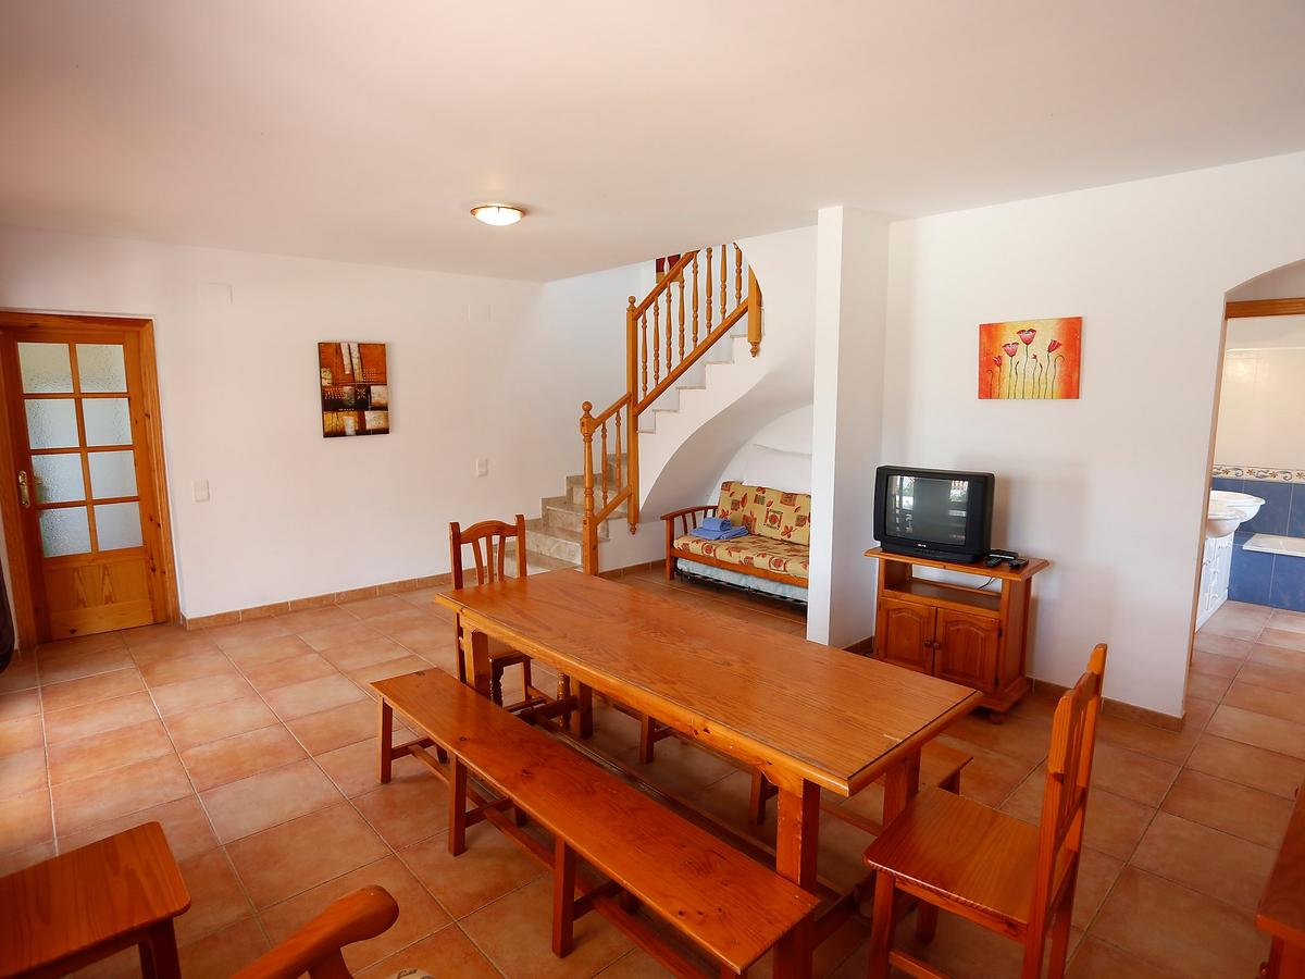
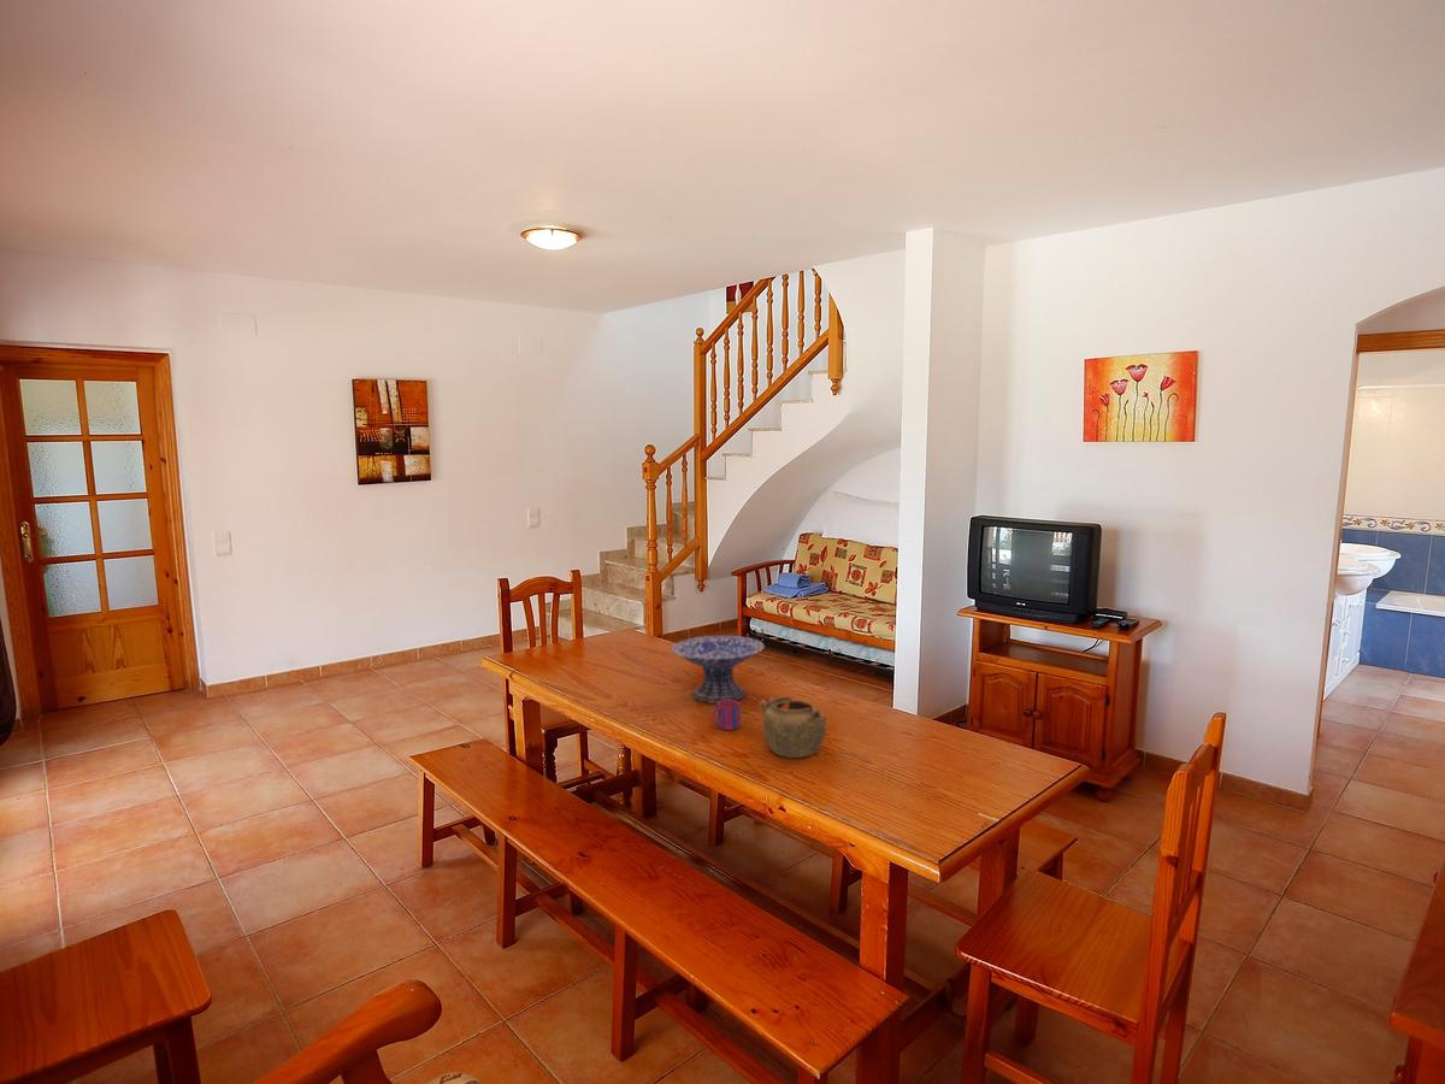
+ decorative bowl [670,635,766,705]
+ teapot [757,695,827,759]
+ mug [709,700,742,731]
